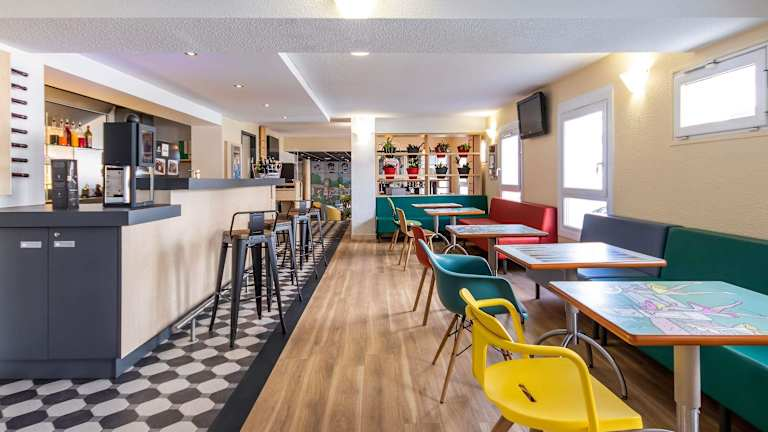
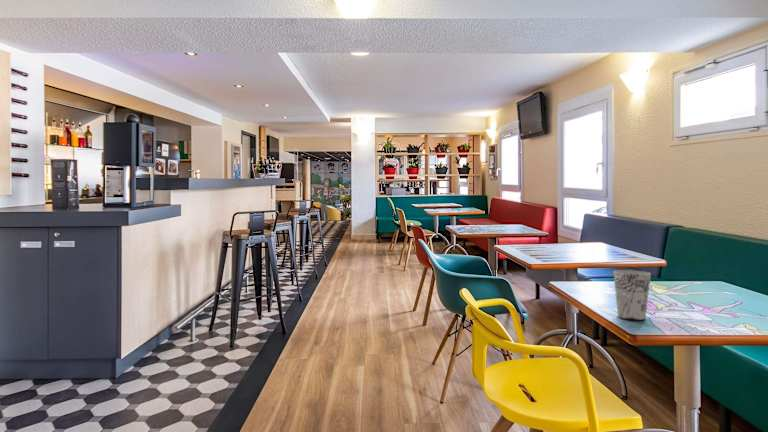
+ cup [612,269,652,321]
